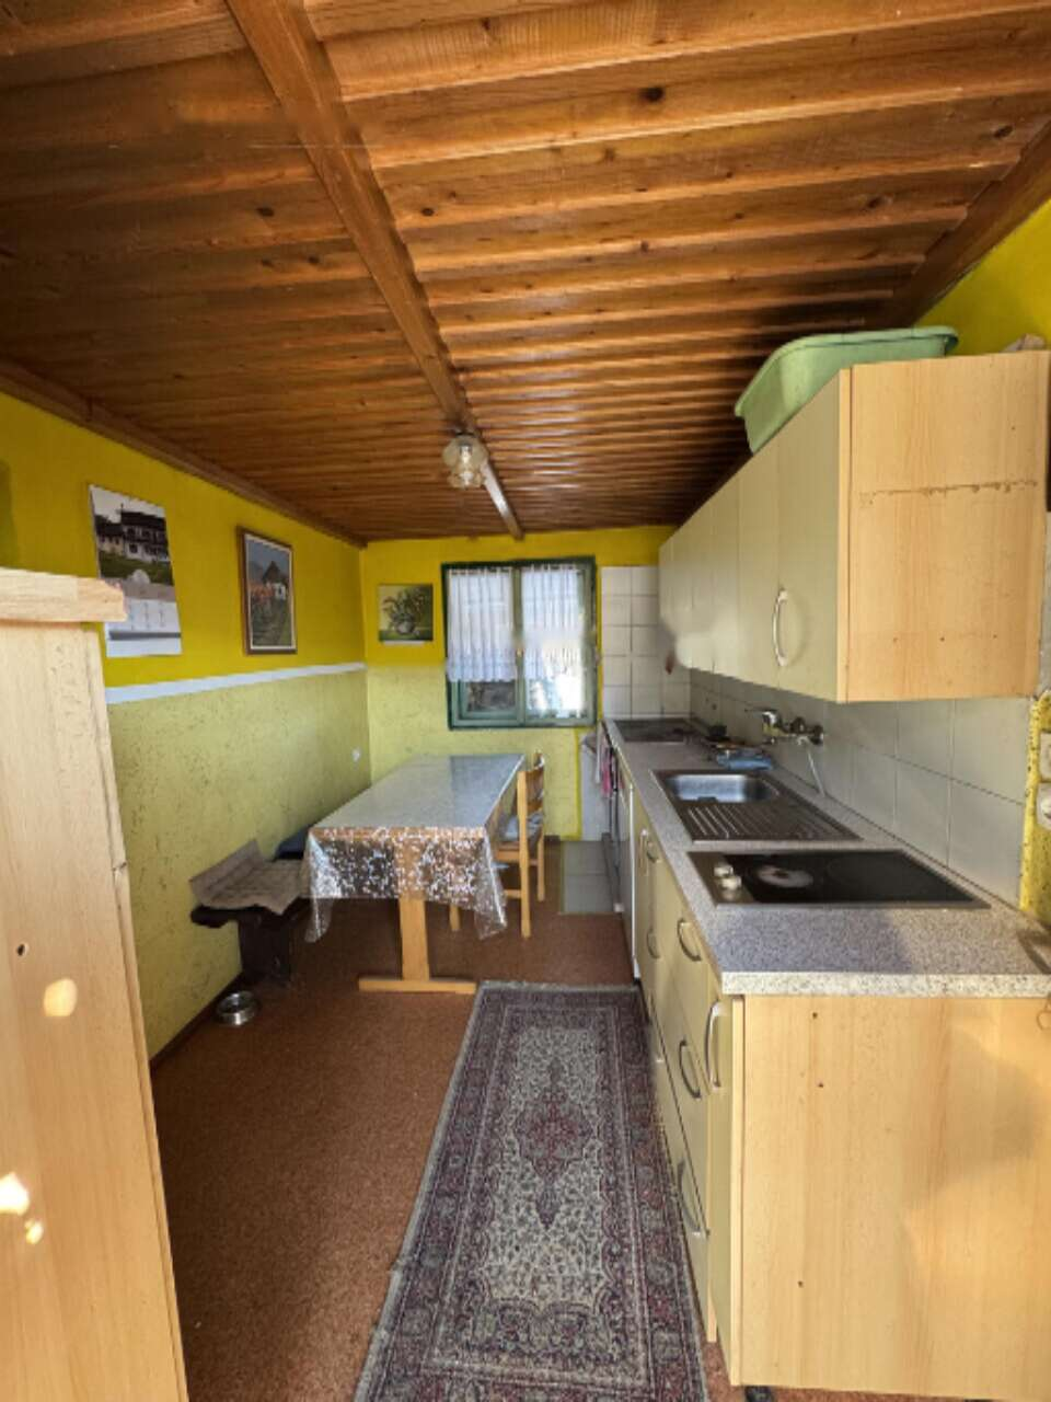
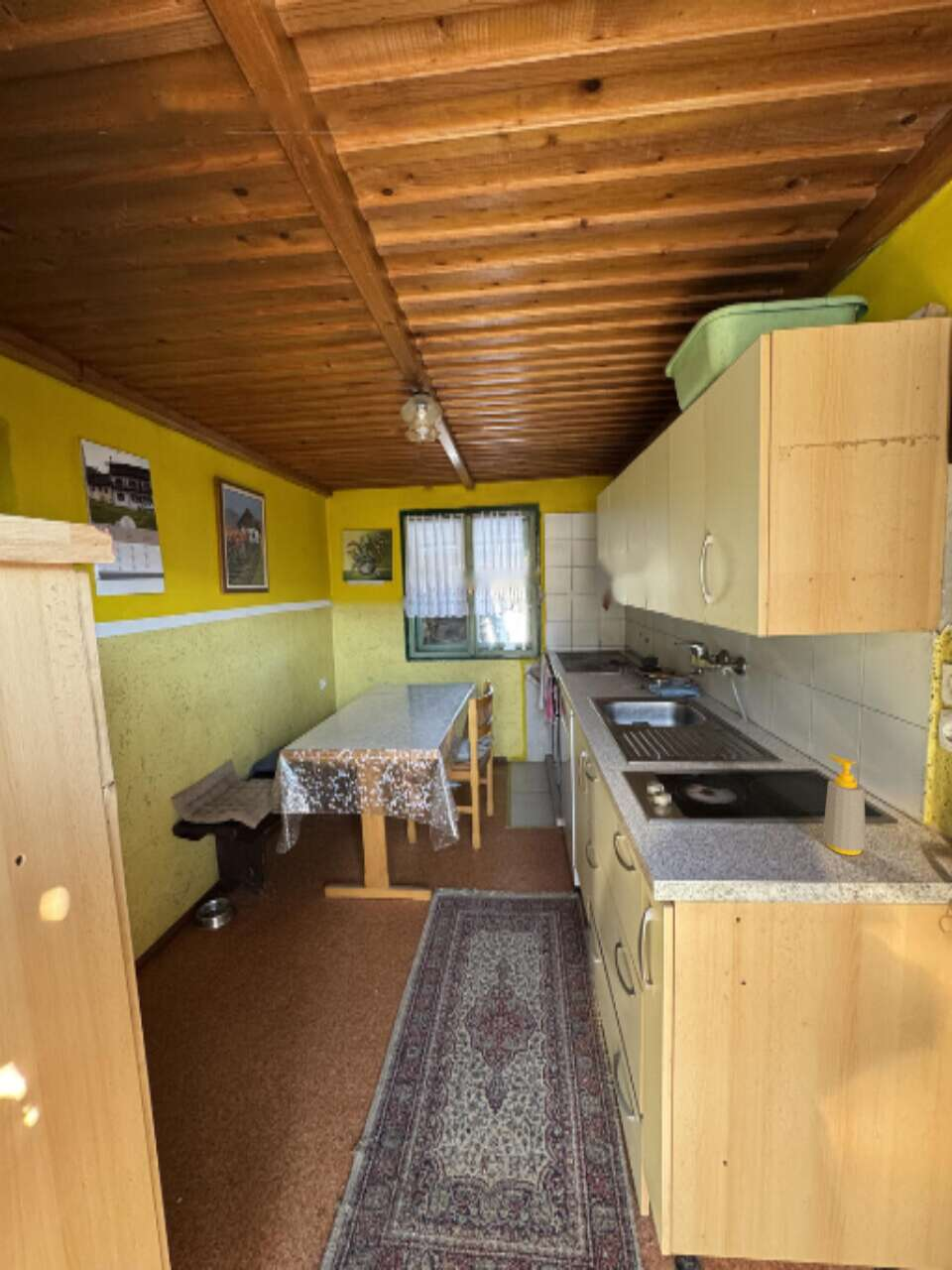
+ soap bottle [822,754,867,856]
